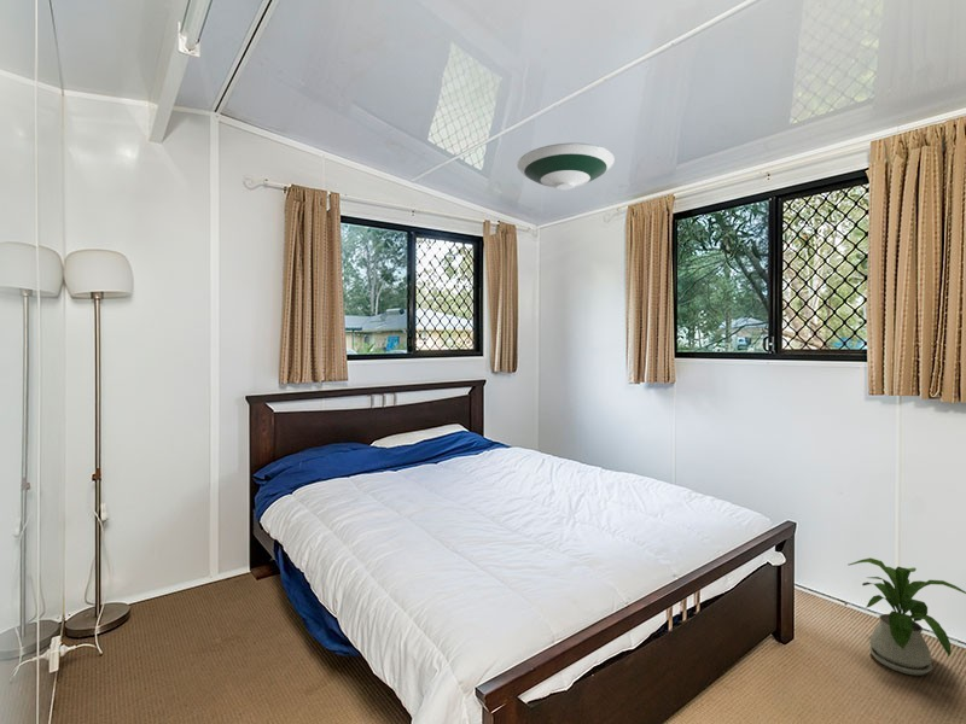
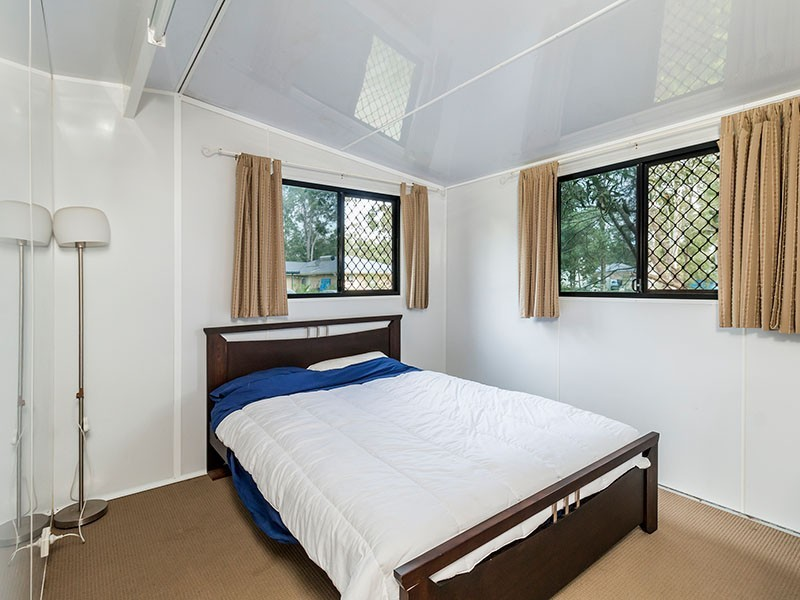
- house plant [848,556,966,676]
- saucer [517,142,616,192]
